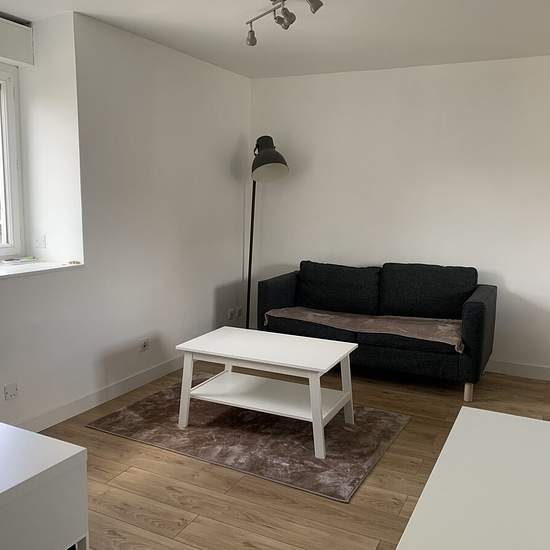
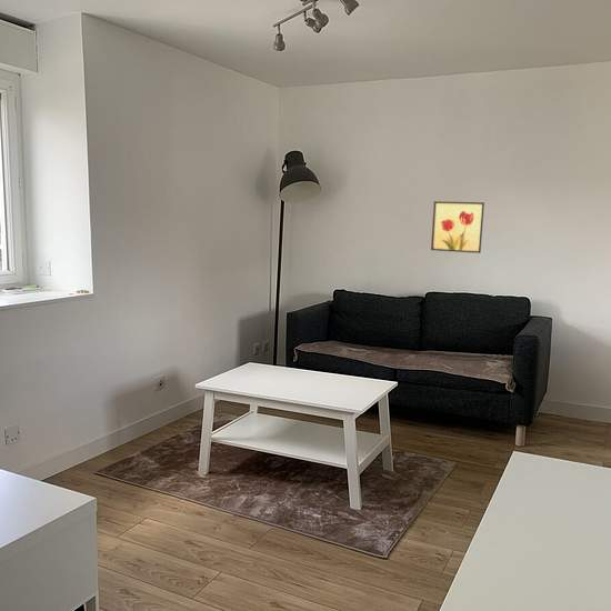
+ wall art [430,200,485,254]
